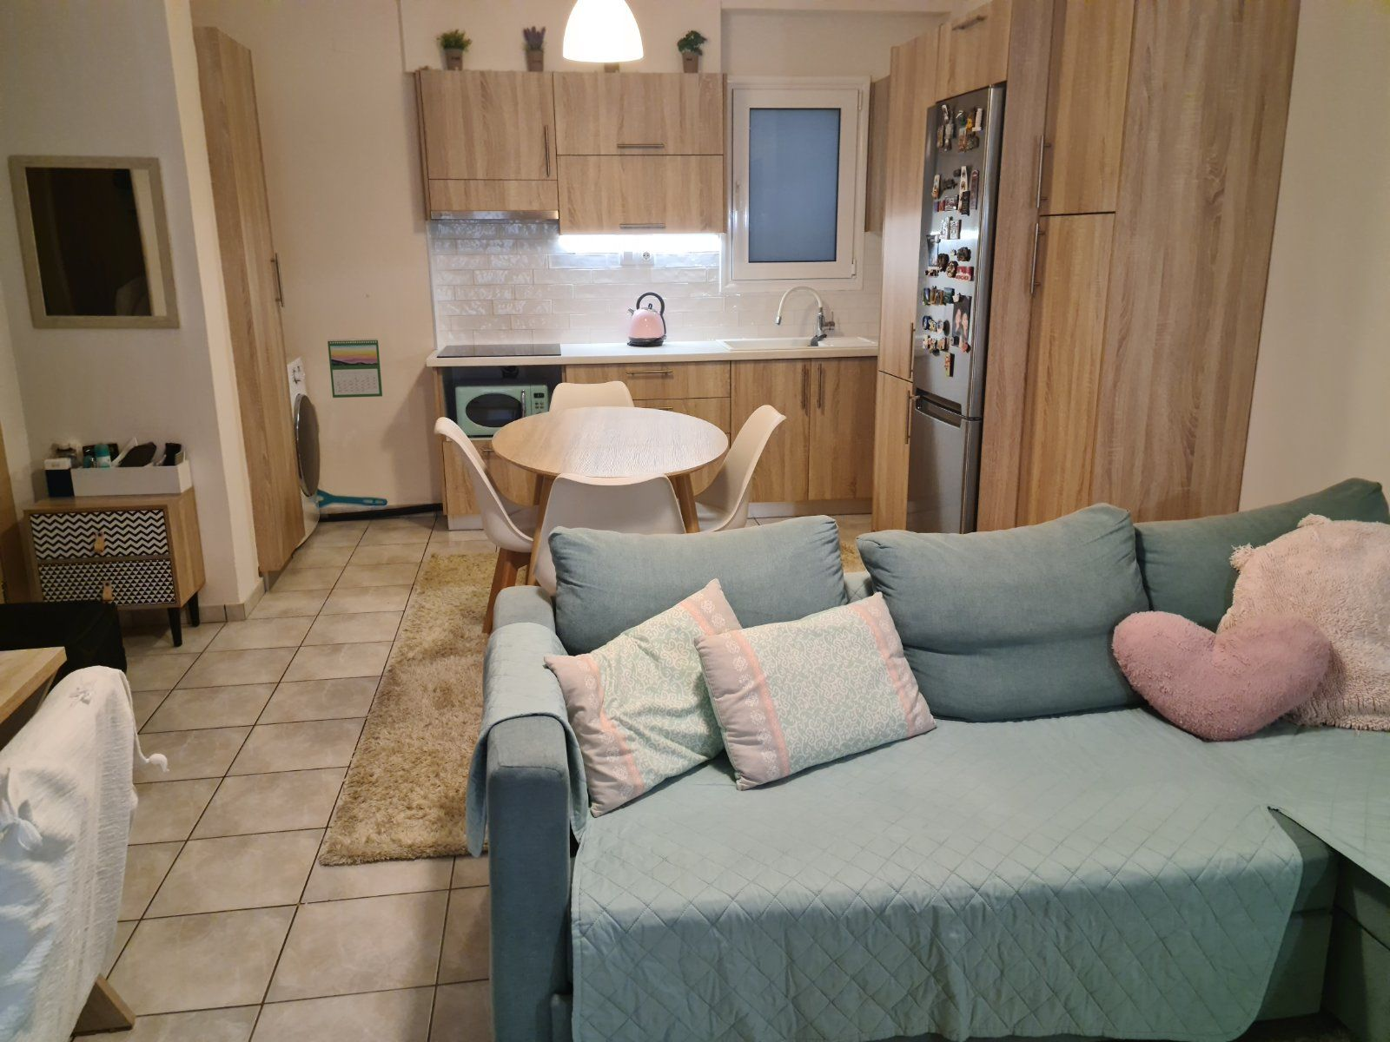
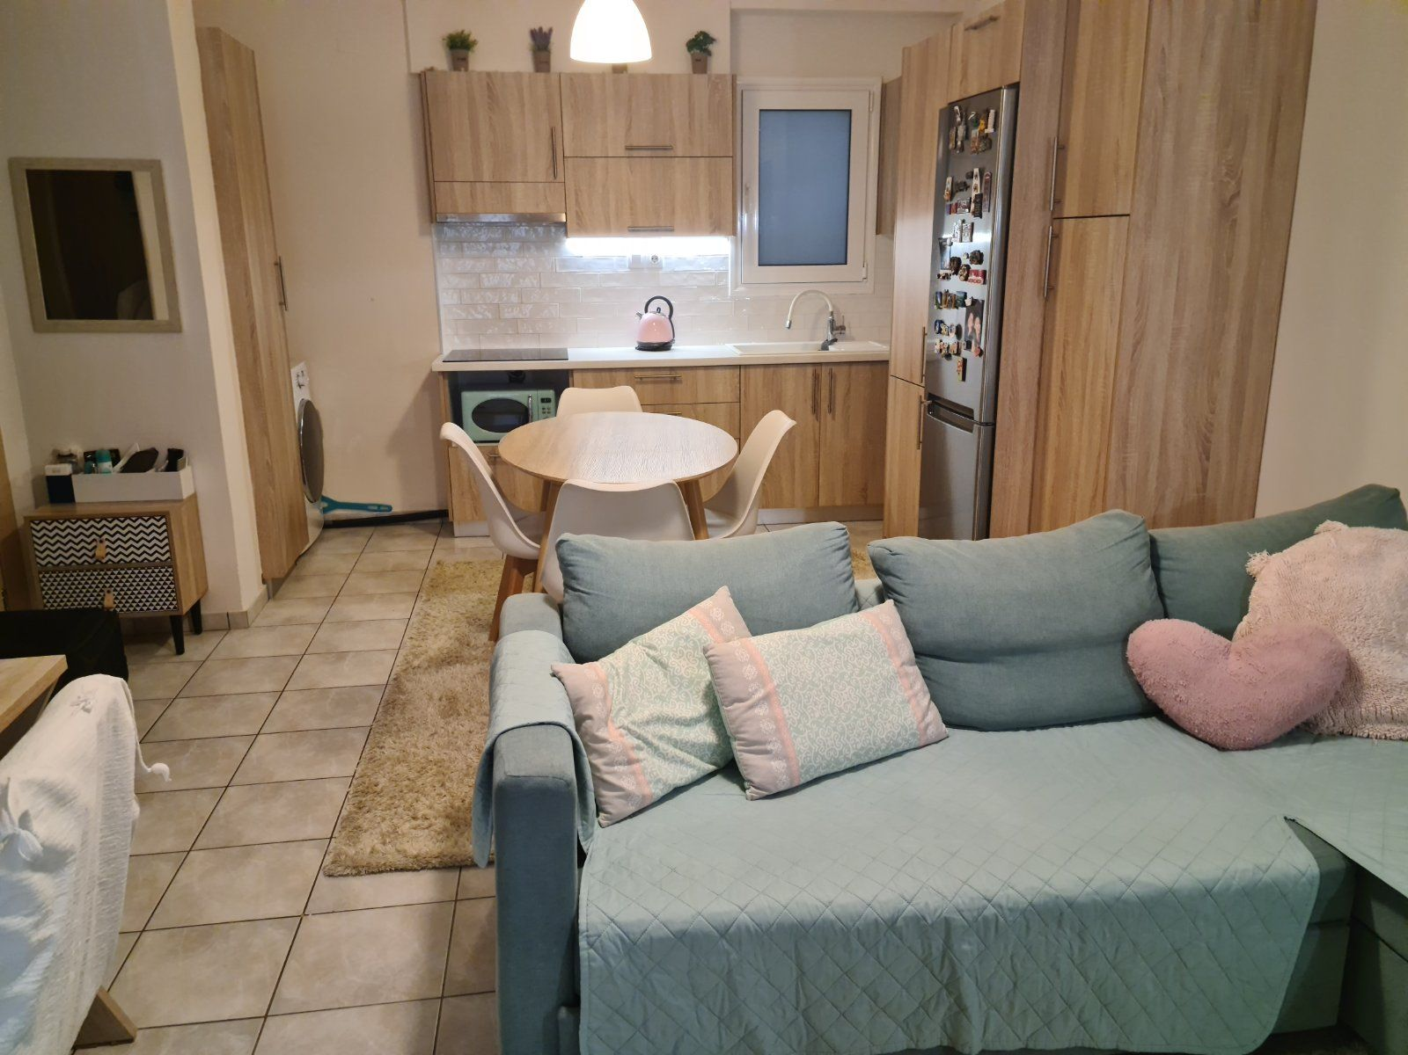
- calendar [326,337,383,398]
